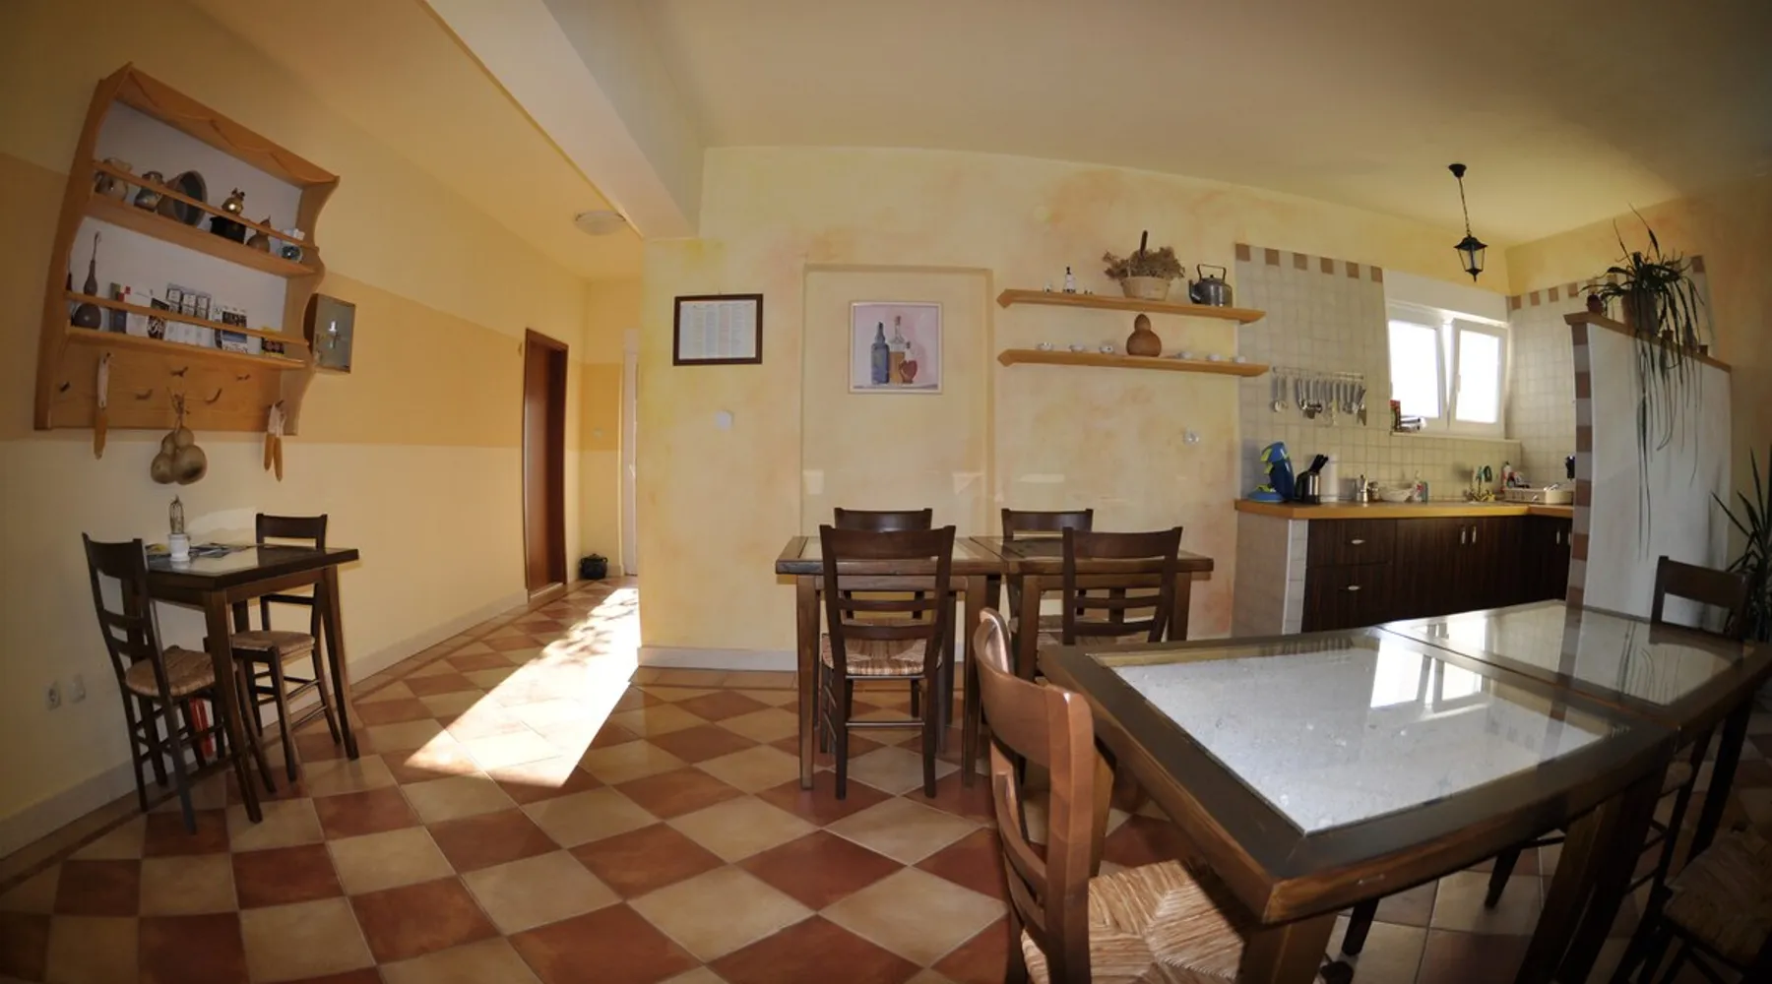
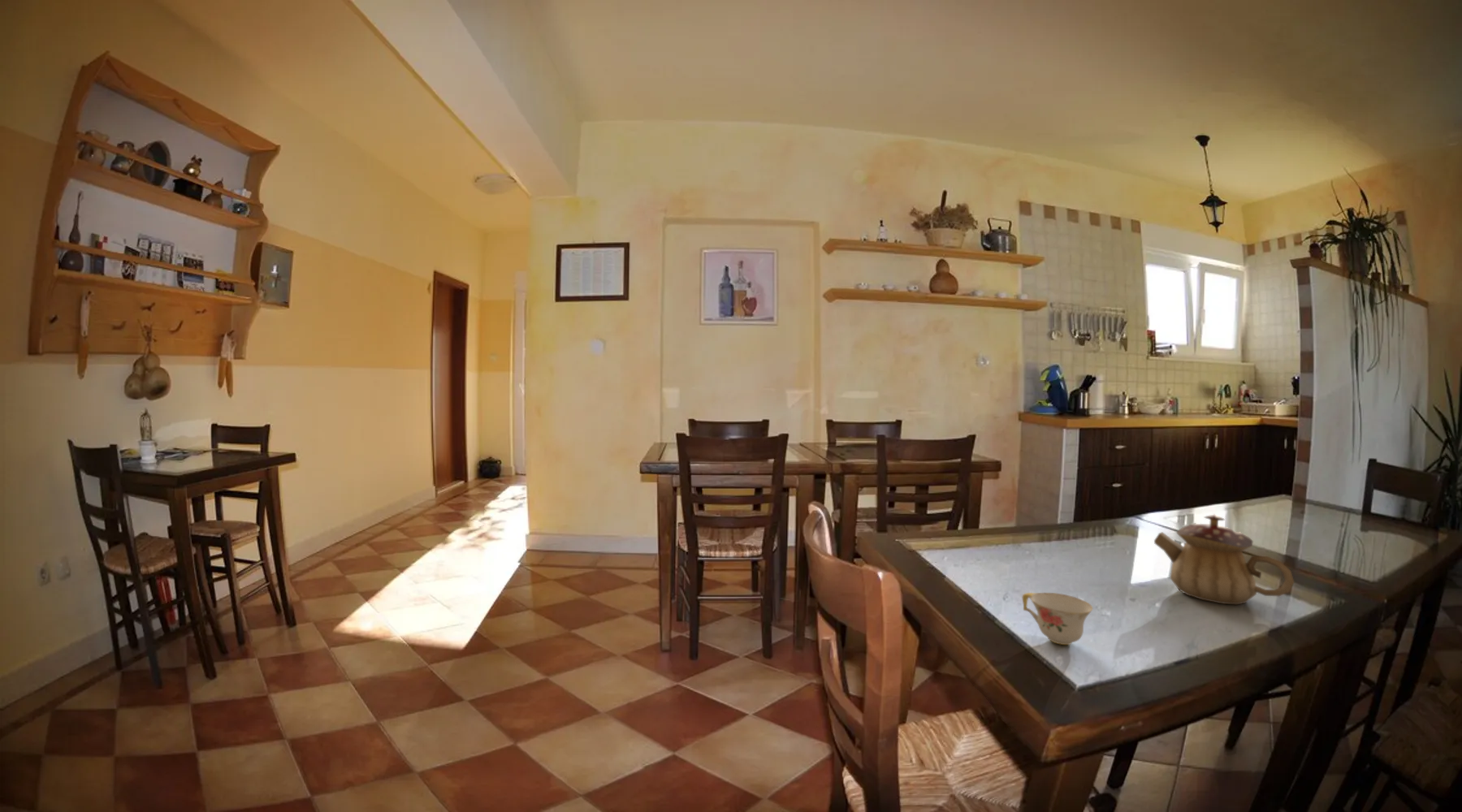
+ teapot [1153,513,1295,606]
+ teacup [1022,592,1093,646]
